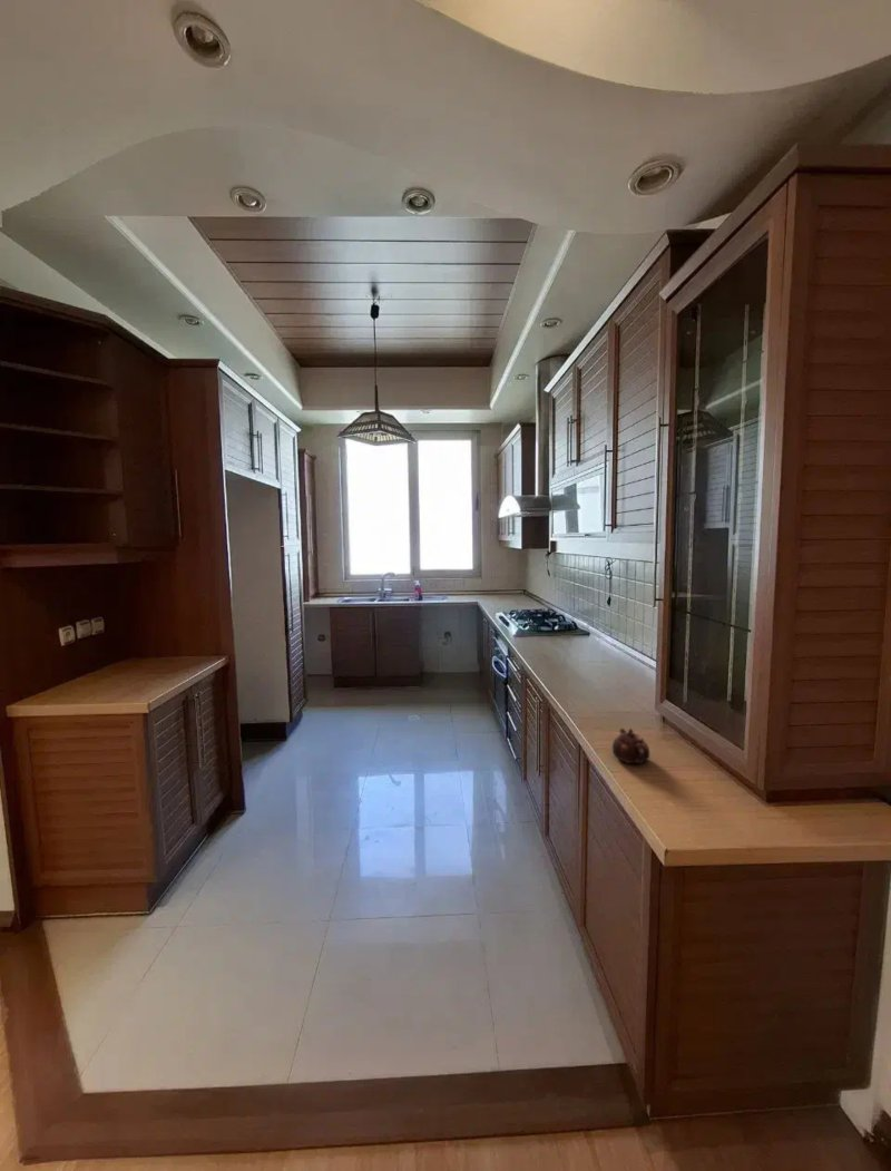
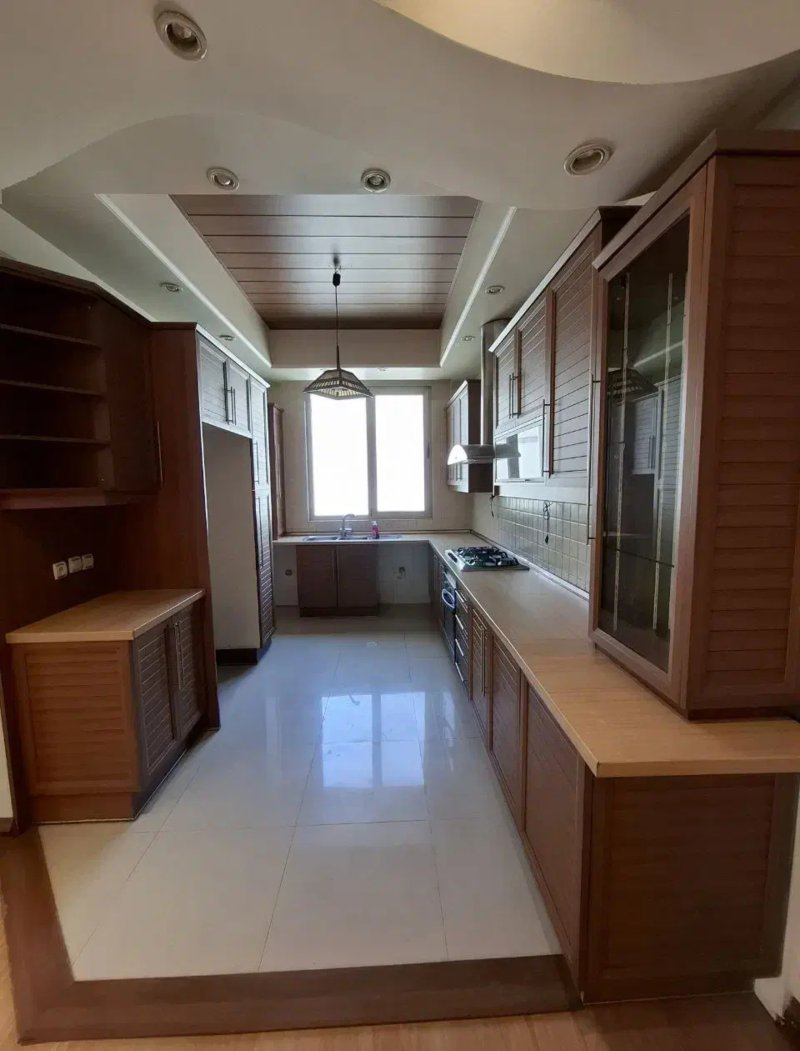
- teapot [611,728,650,764]
